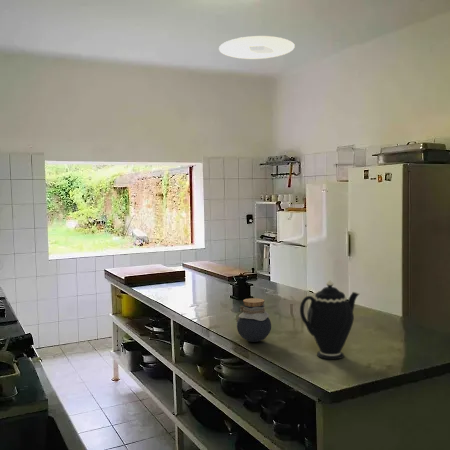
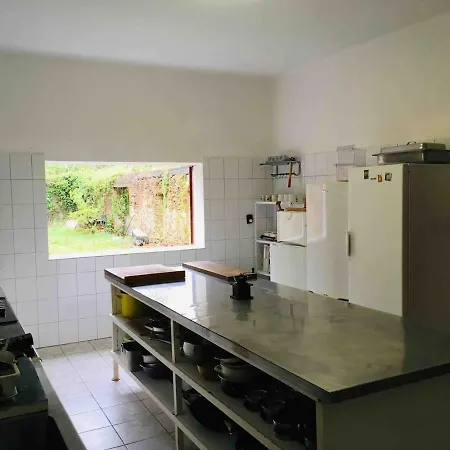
- ceiling light [218,35,296,60]
- jar [235,297,272,343]
- teapot [299,279,361,360]
